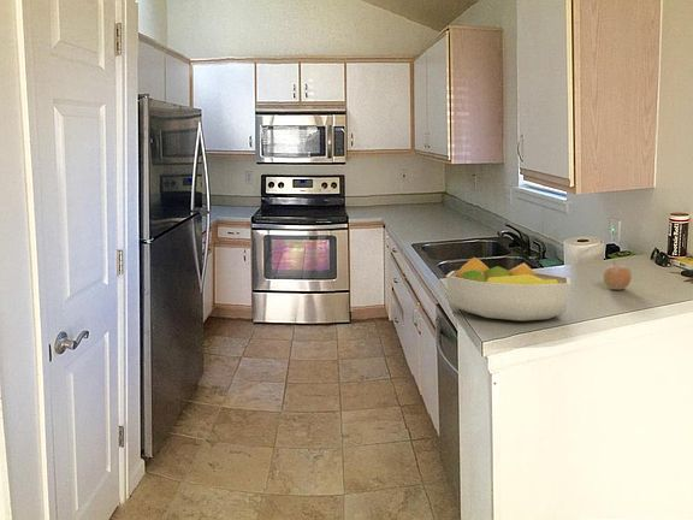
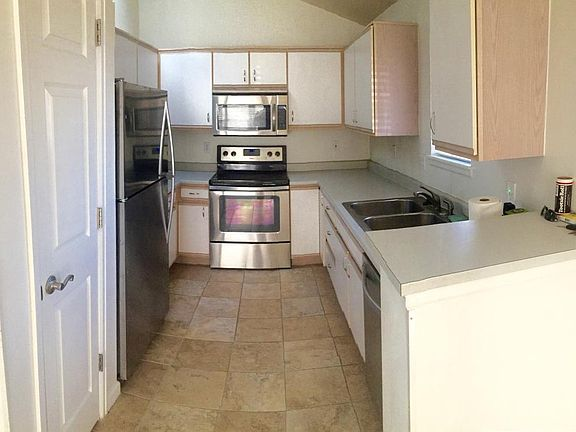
- fruit [603,260,633,291]
- fruit bowl [445,256,571,321]
